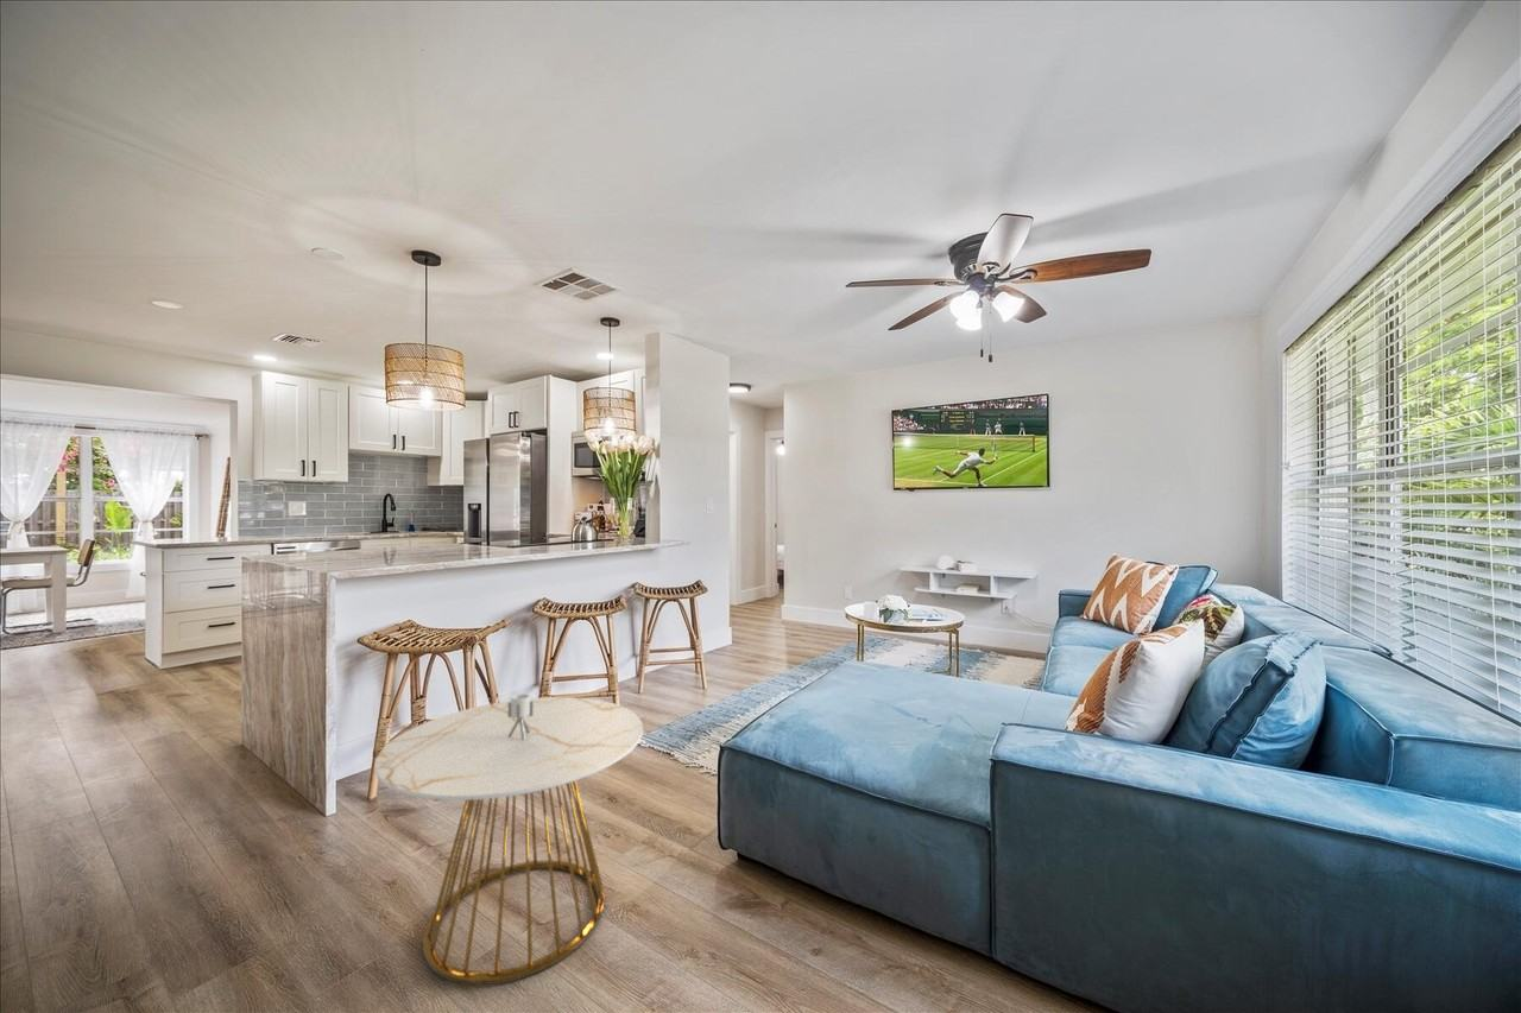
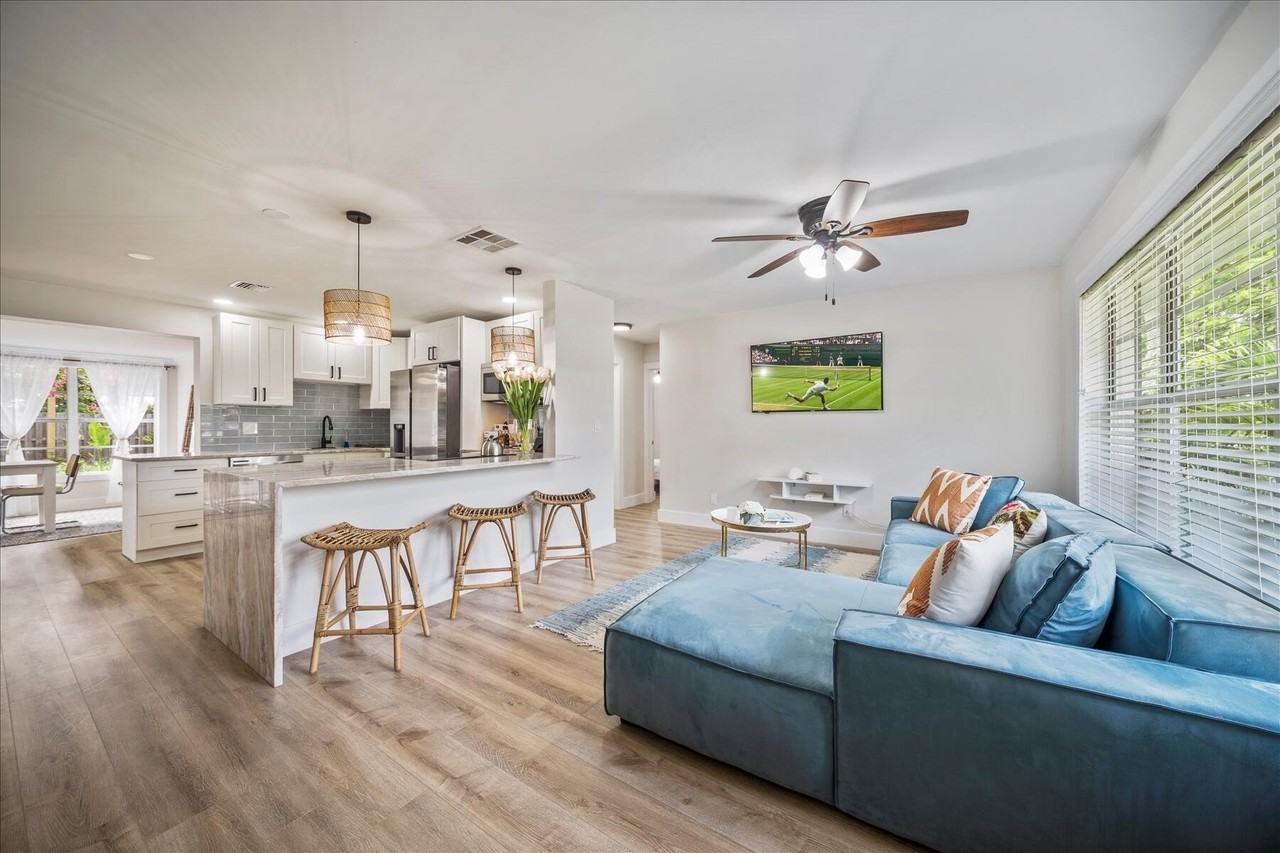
- side table [373,692,644,986]
